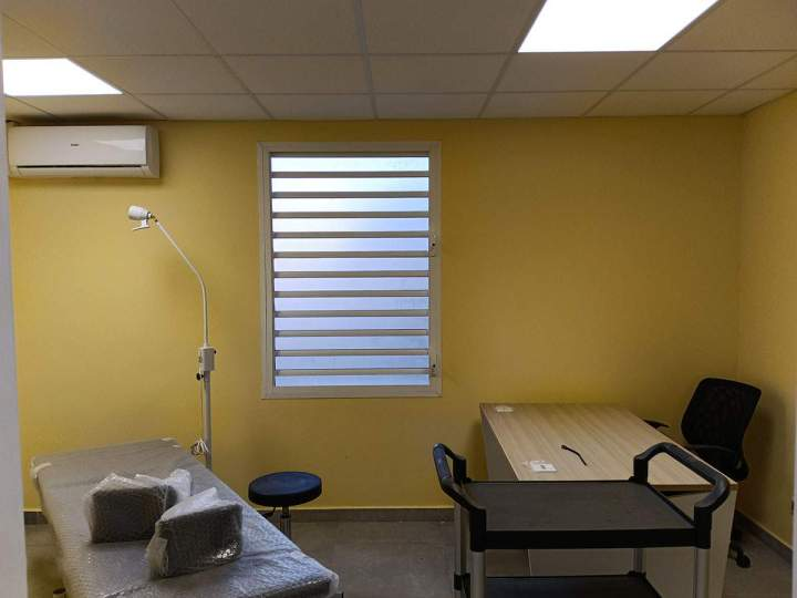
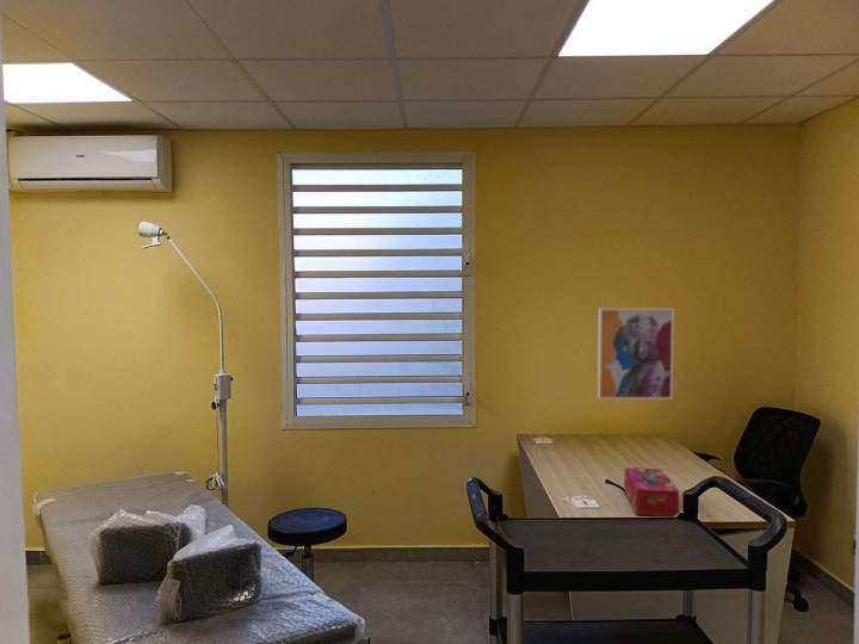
+ tissue box [623,466,680,518]
+ wall art [597,306,675,401]
